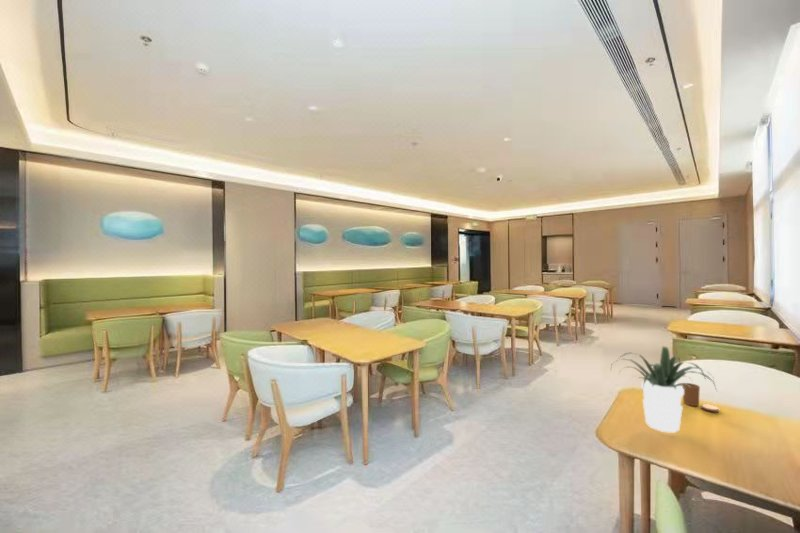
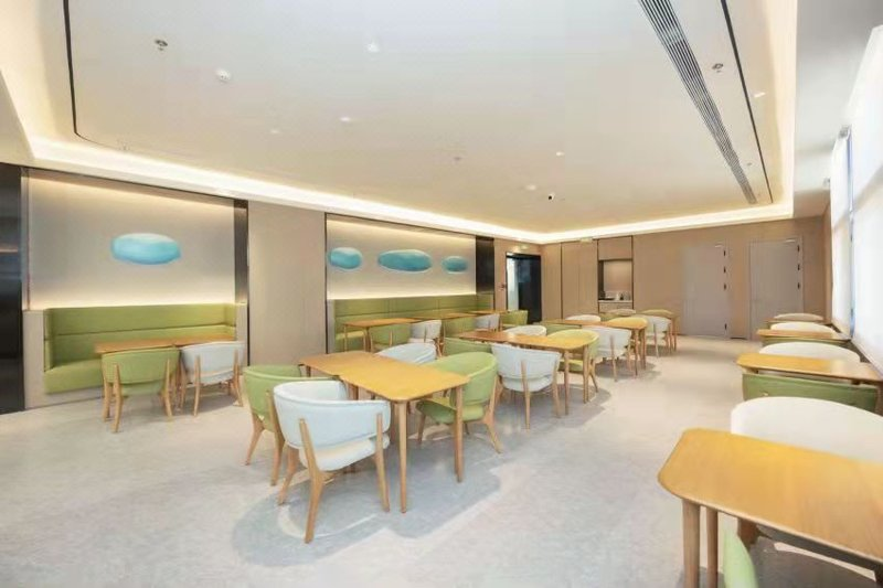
- candle [682,382,721,413]
- potted plant [609,345,718,434]
